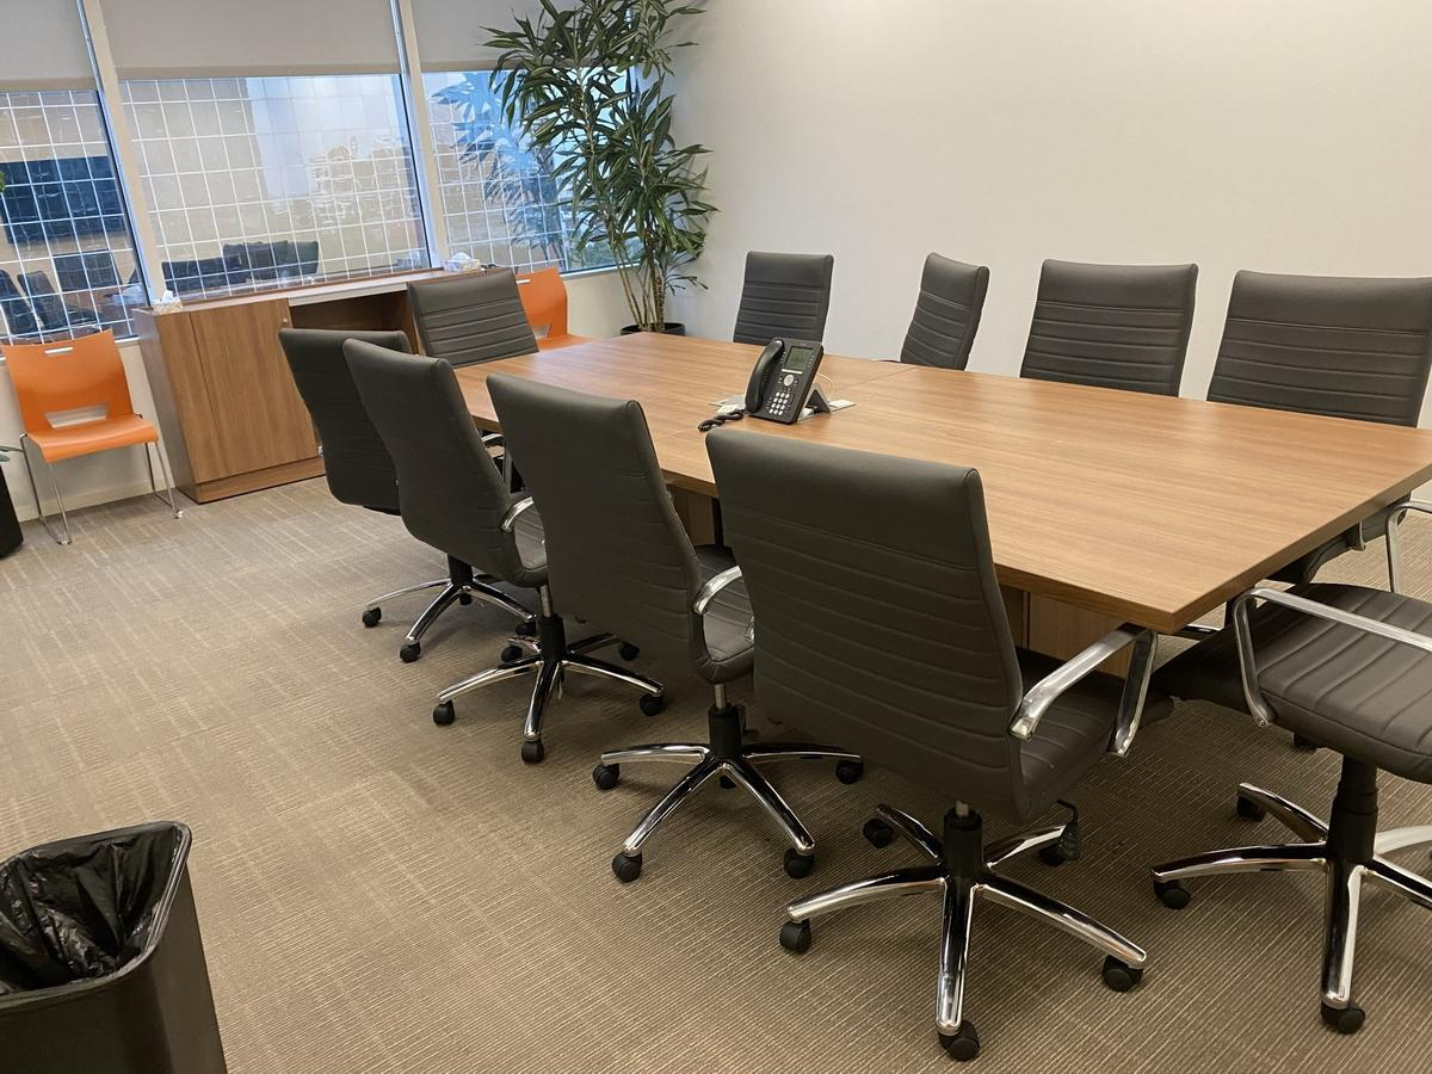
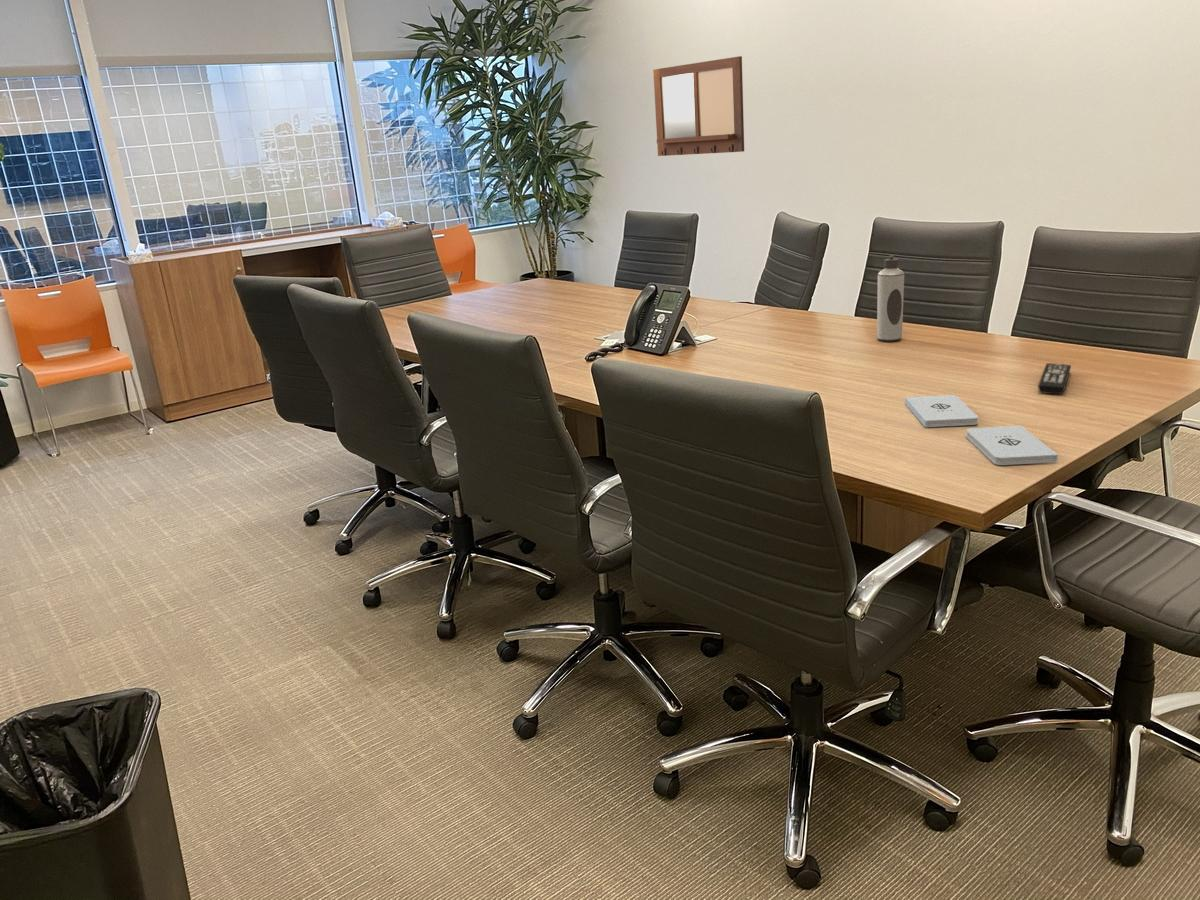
+ water bottle [876,254,905,343]
+ notepad [904,394,979,428]
+ notepad [965,425,1059,466]
+ remote control [1037,362,1072,395]
+ writing board [652,55,745,157]
